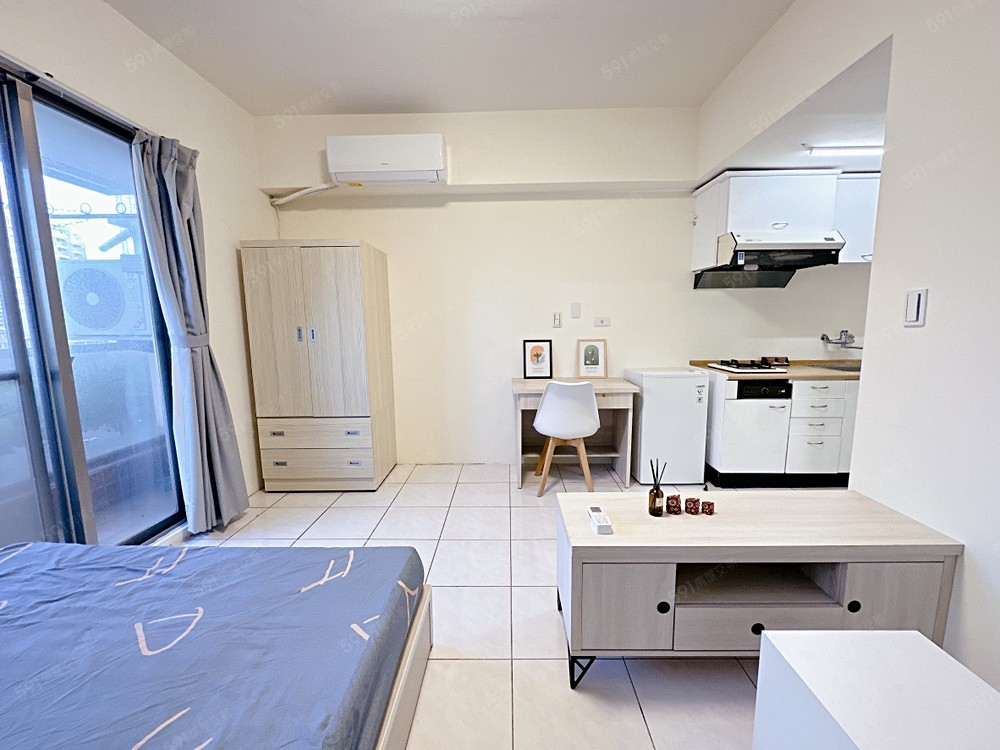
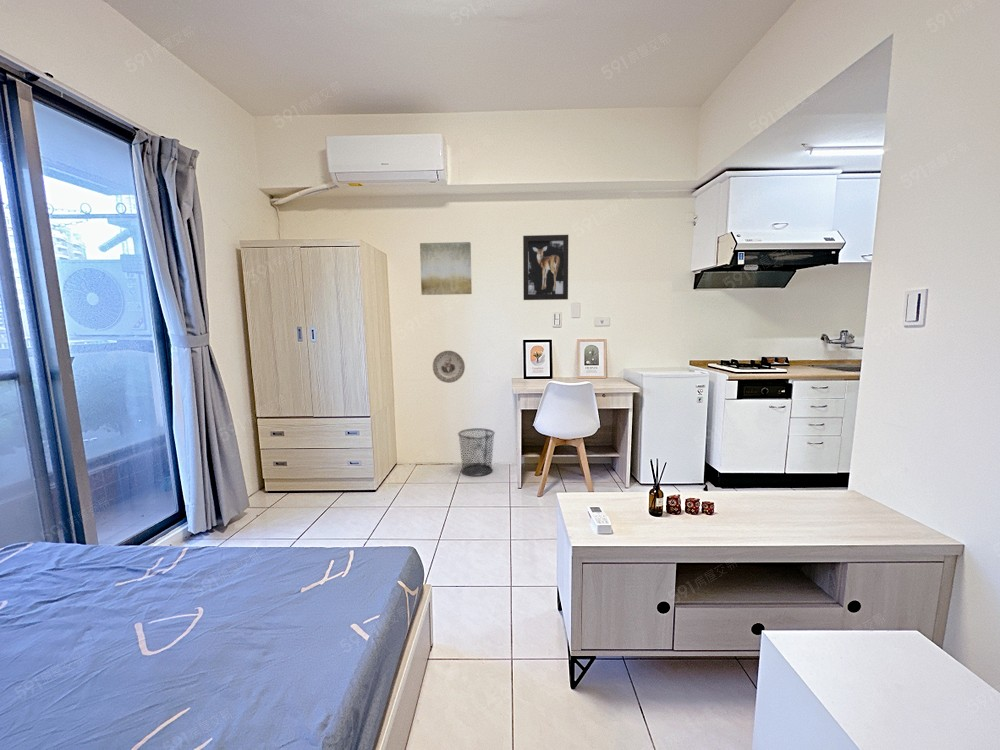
+ waste bin [457,427,496,477]
+ wall art [419,241,473,296]
+ wall art [522,234,569,301]
+ decorative plate [432,350,466,384]
